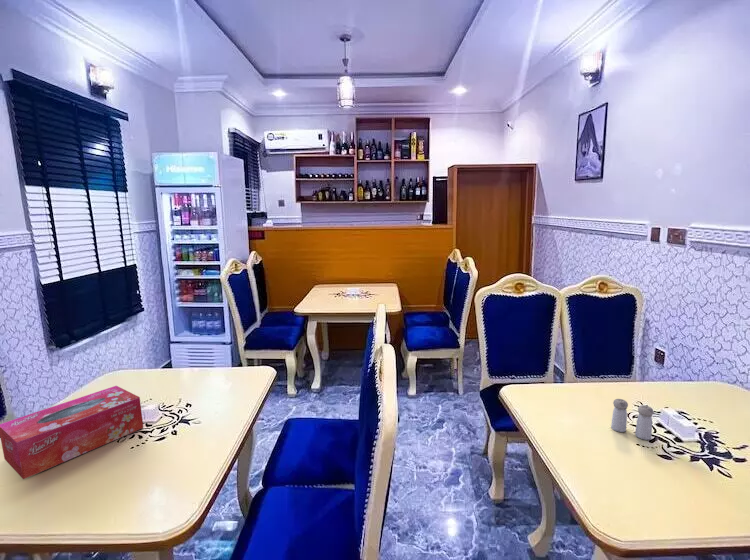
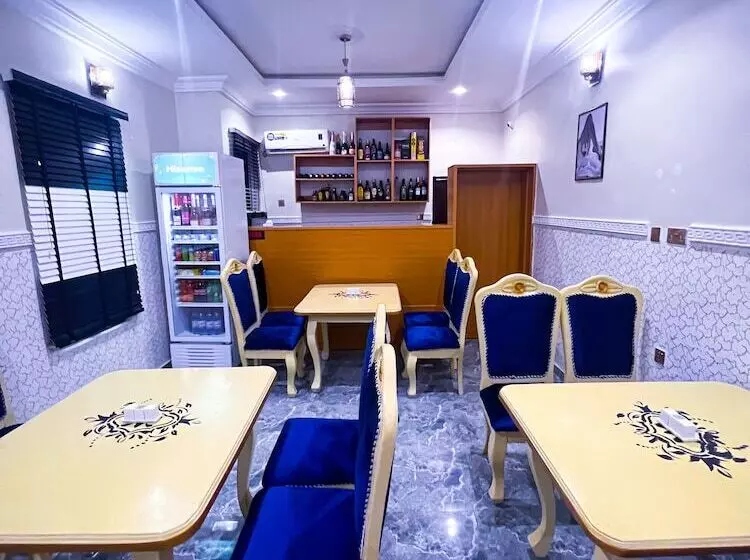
- tissue box [0,385,144,480]
- salt and pepper shaker [610,398,654,441]
